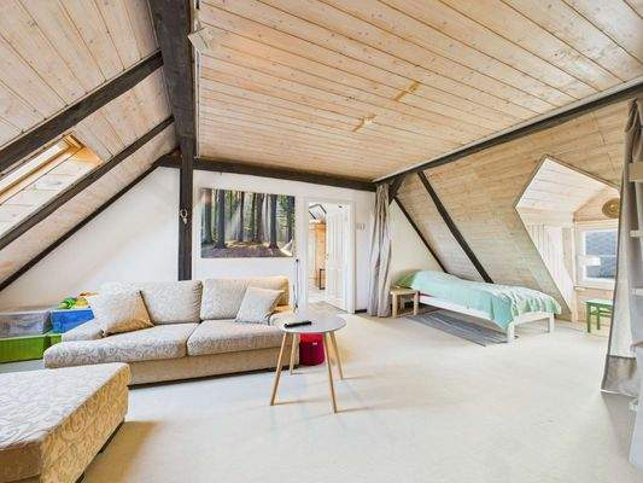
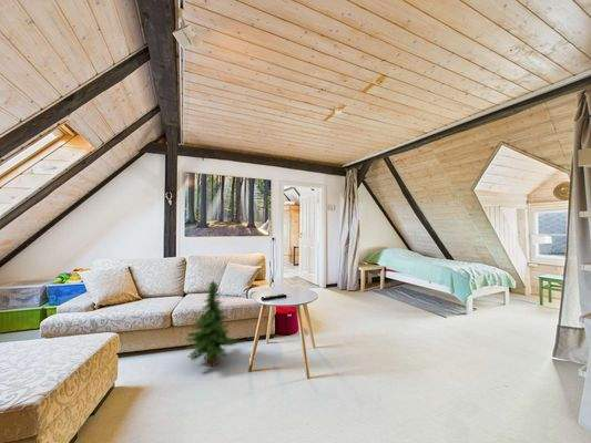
+ tree [184,280,241,368]
